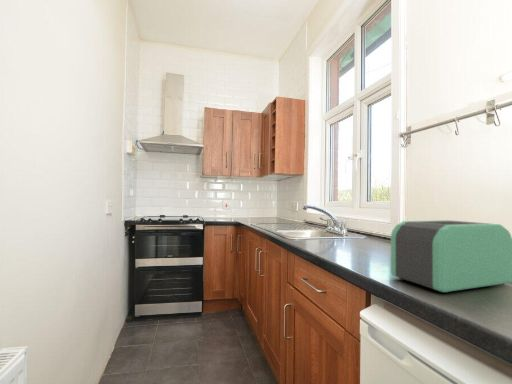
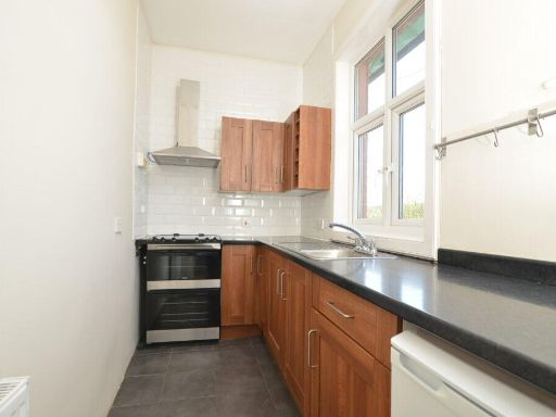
- toaster [390,219,512,294]
